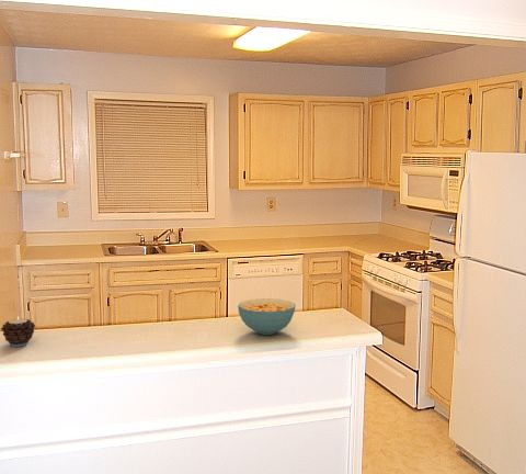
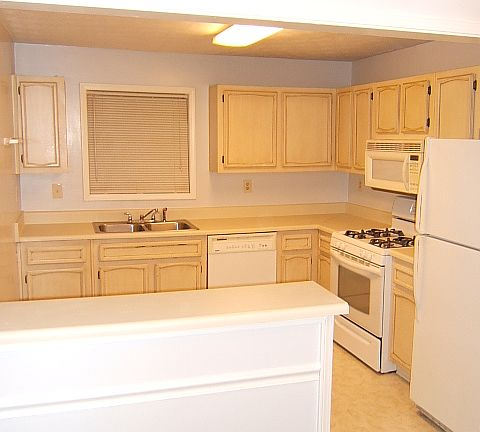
- candle [0,315,36,348]
- cereal bowl [237,297,297,336]
